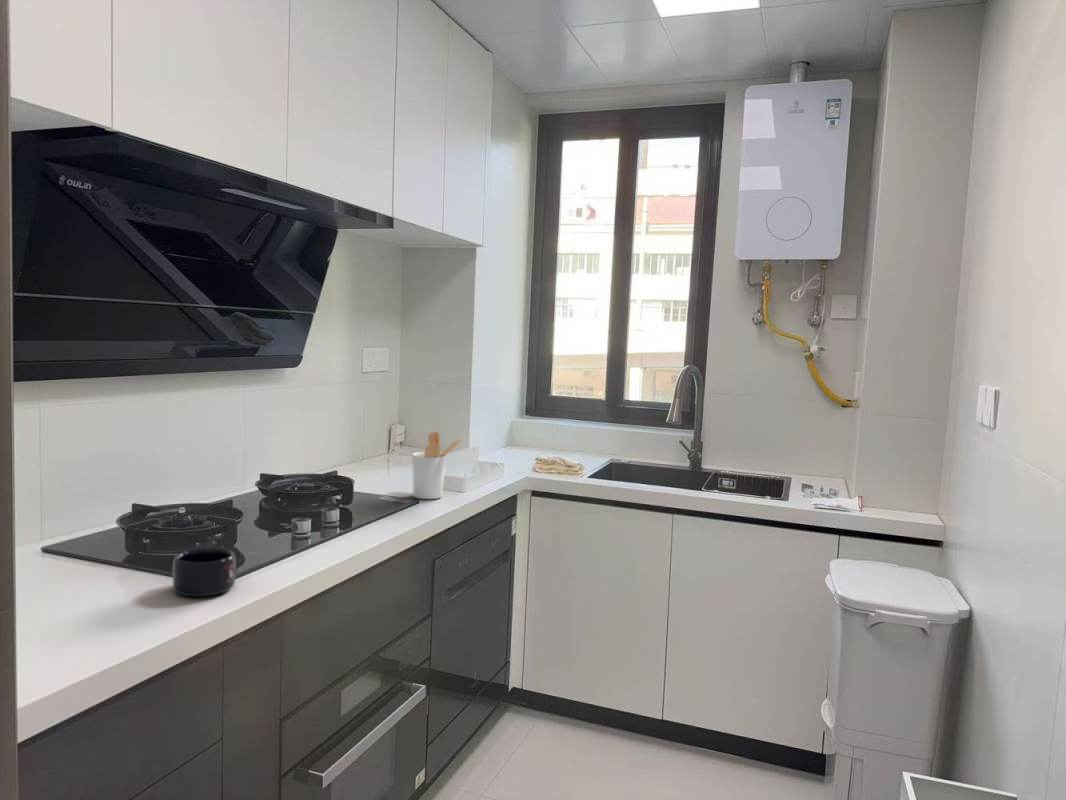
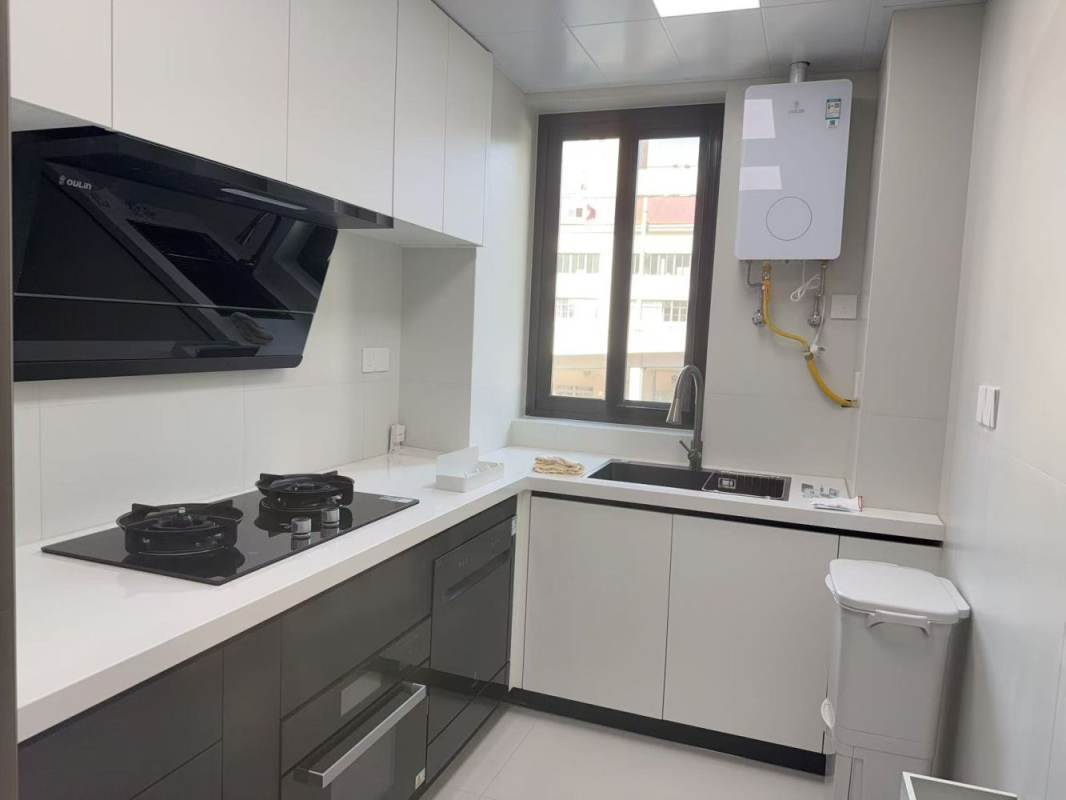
- utensil holder [411,431,466,500]
- mug [172,547,236,598]
